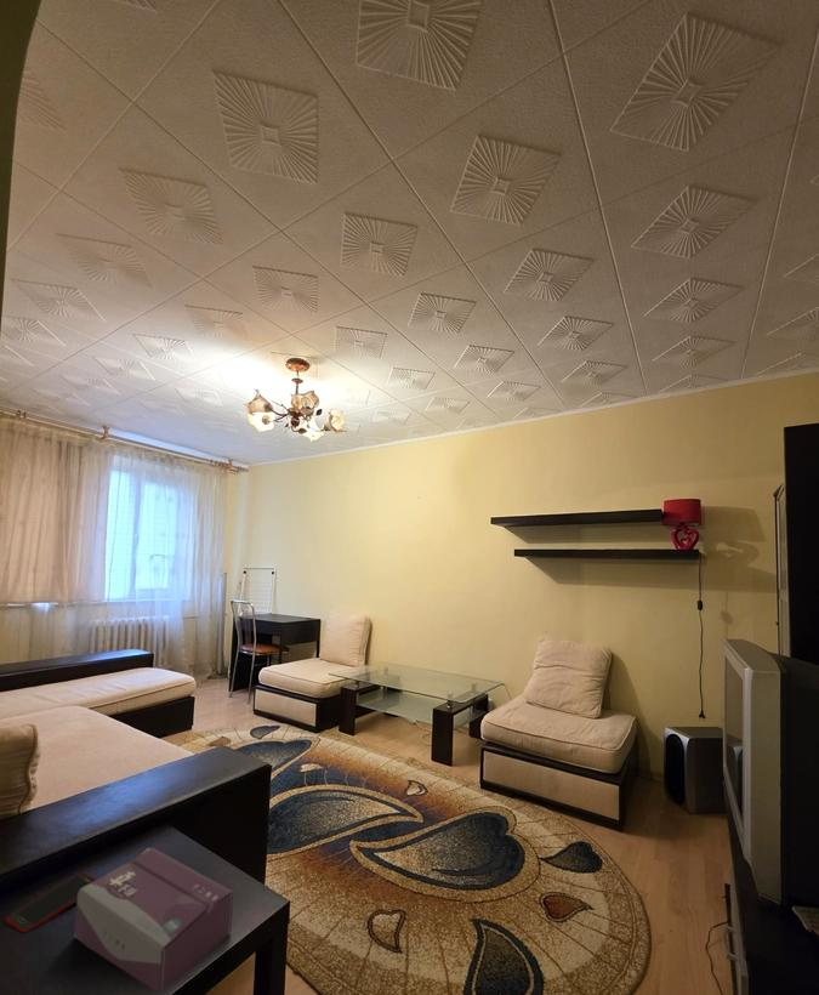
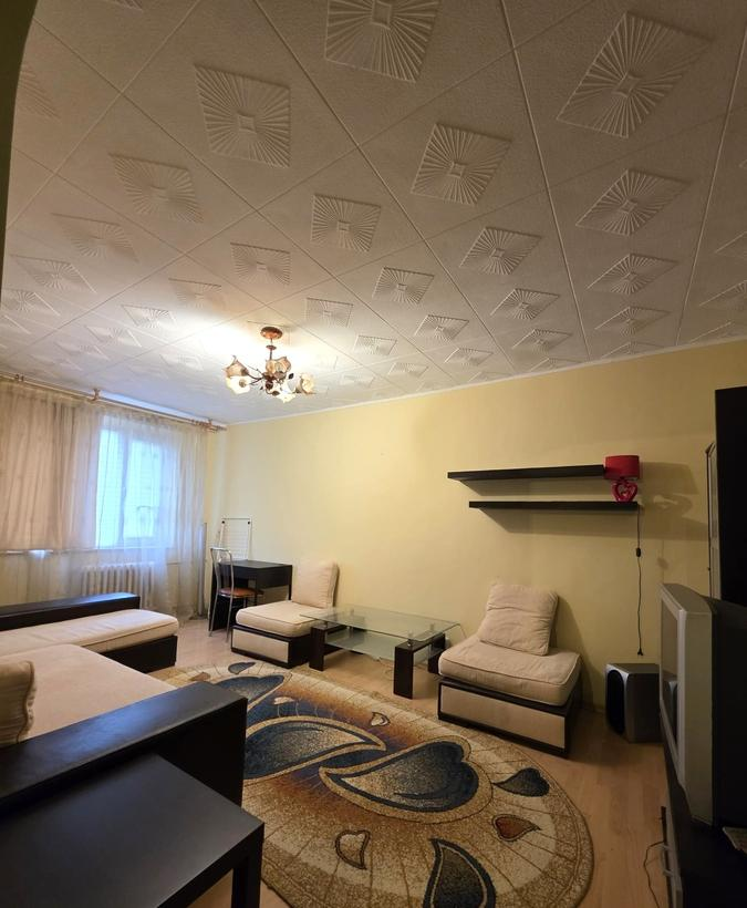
- tissue box [73,847,234,994]
- cell phone [5,871,97,933]
